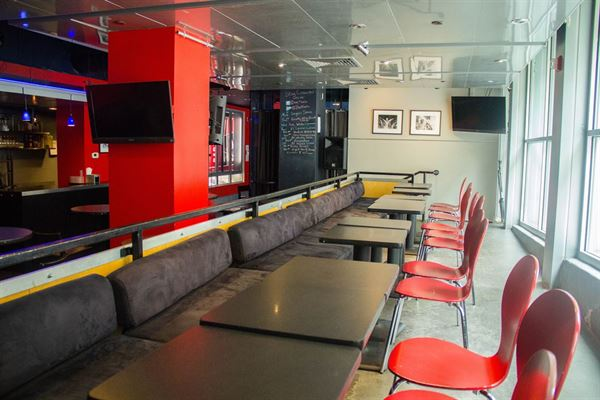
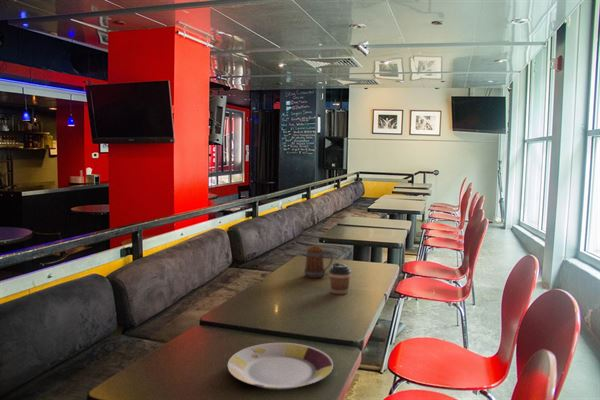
+ beer mug [303,245,334,279]
+ coffee cup [328,261,352,295]
+ plate [227,342,334,391]
